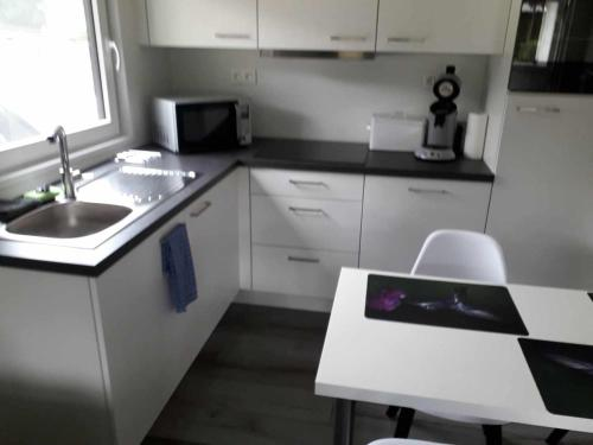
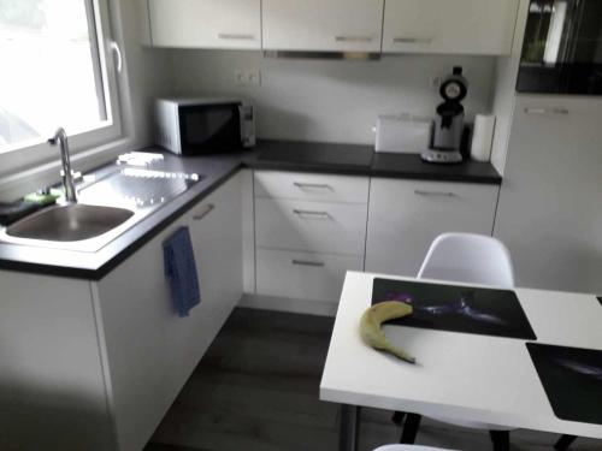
+ banana [359,299,418,364]
